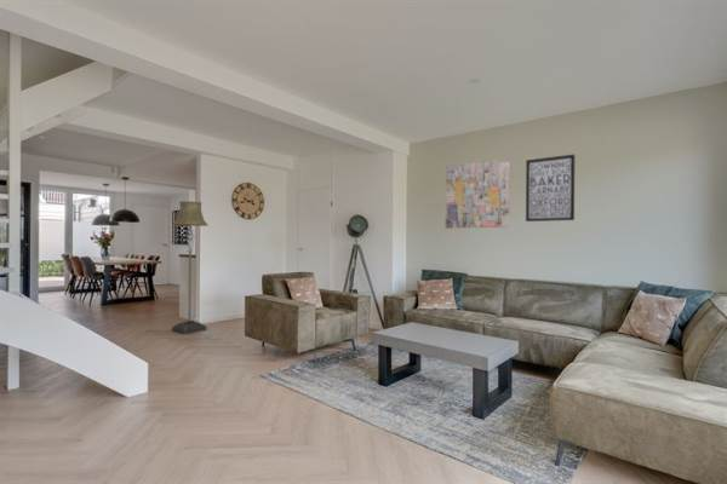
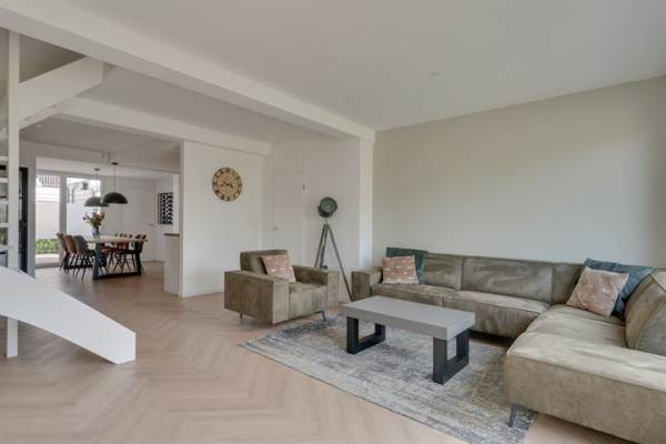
- floor lamp [171,200,210,335]
- wall art [525,154,576,223]
- wall art [445,157,511,230]
